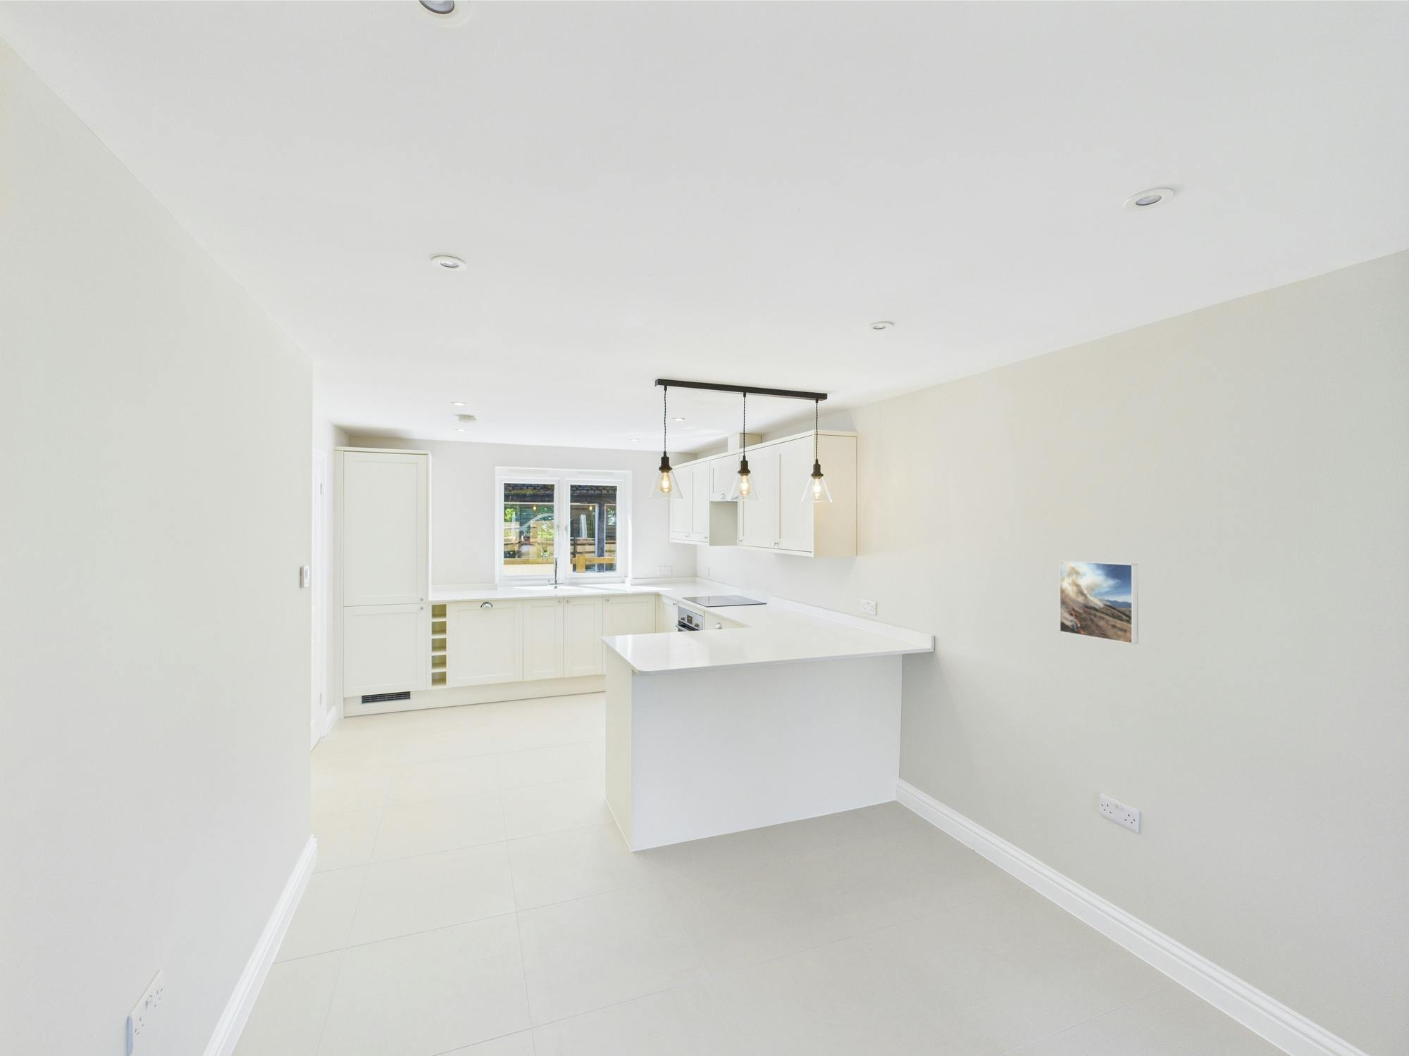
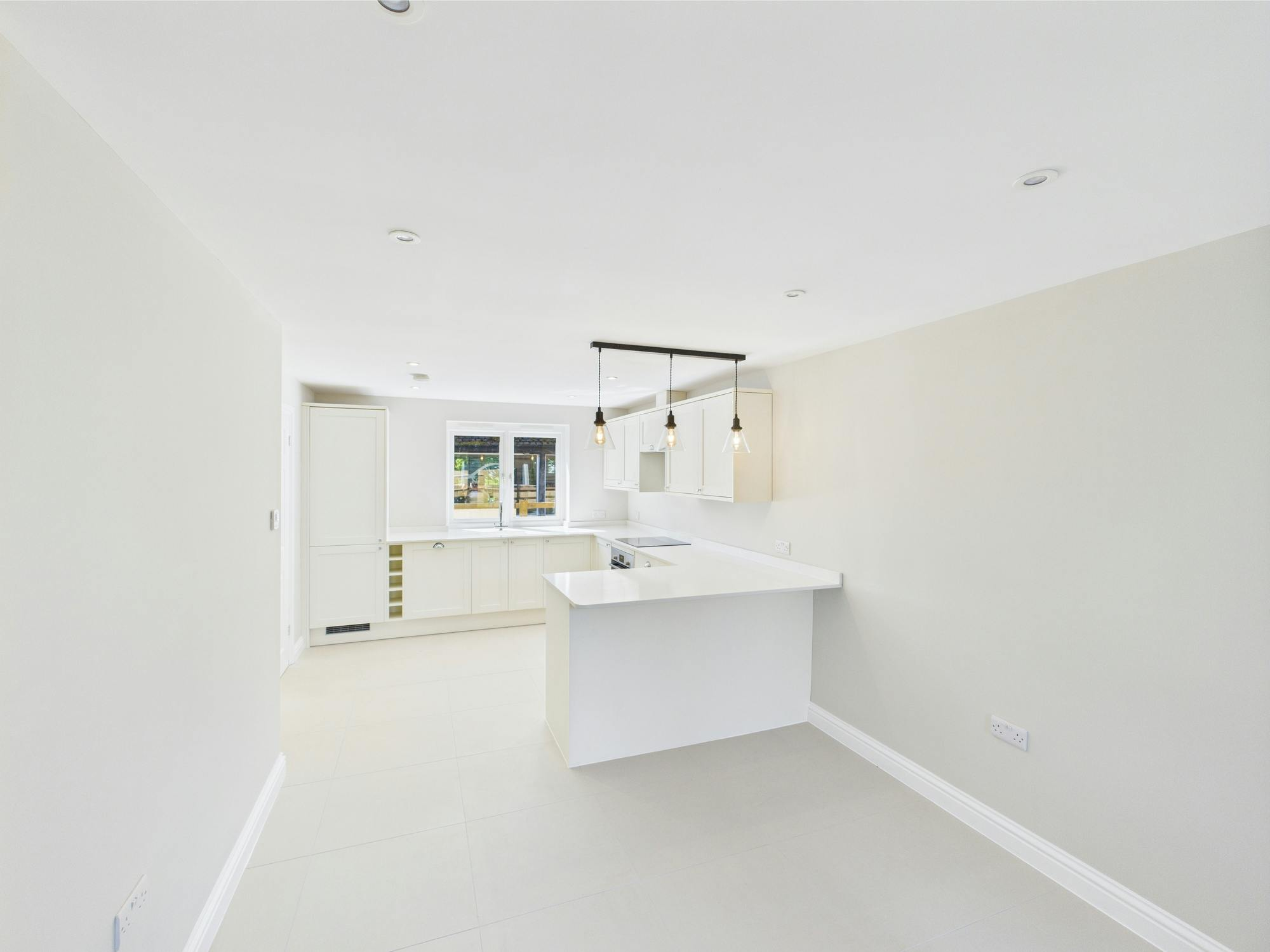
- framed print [1058,560,1138,644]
